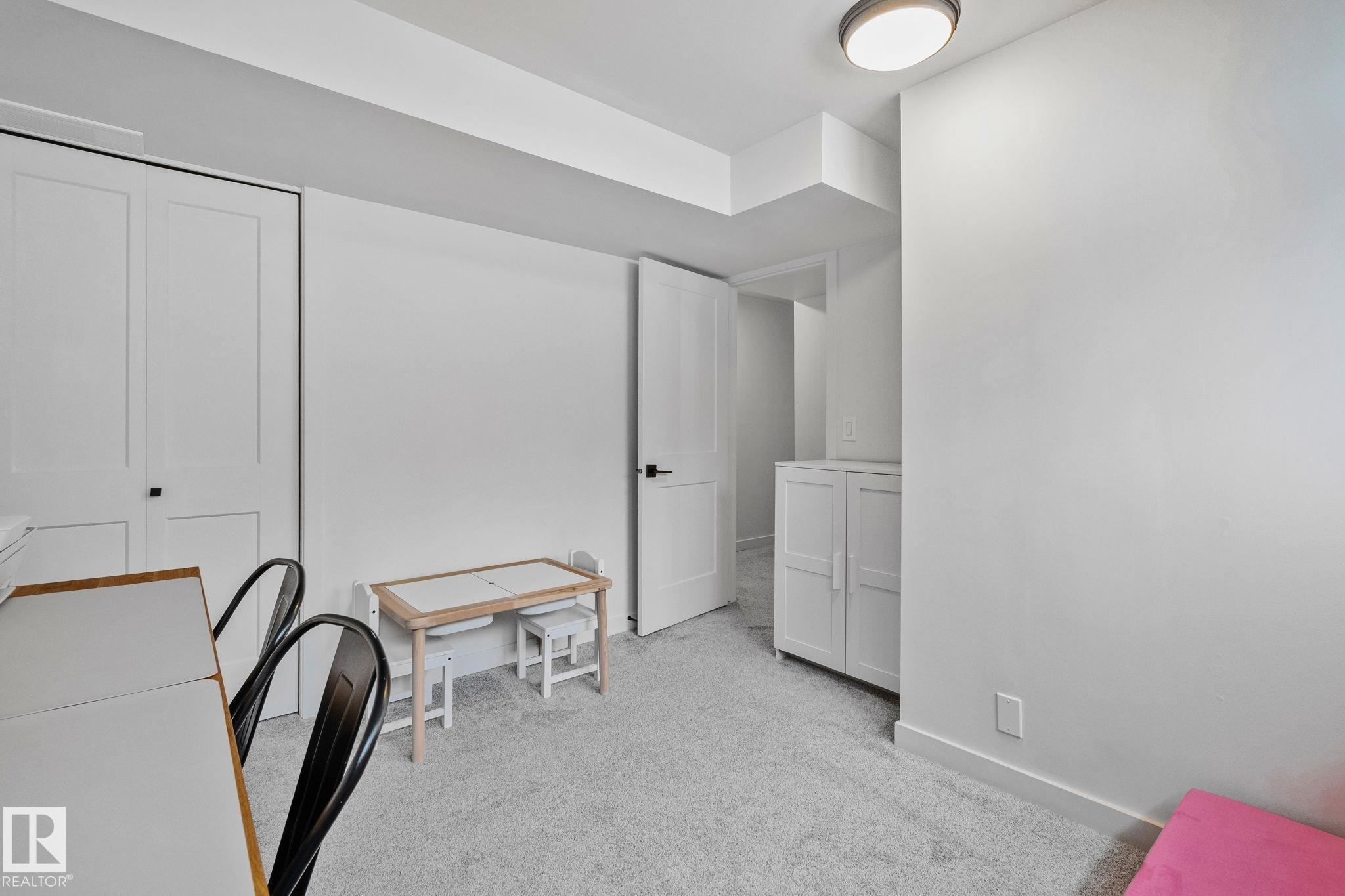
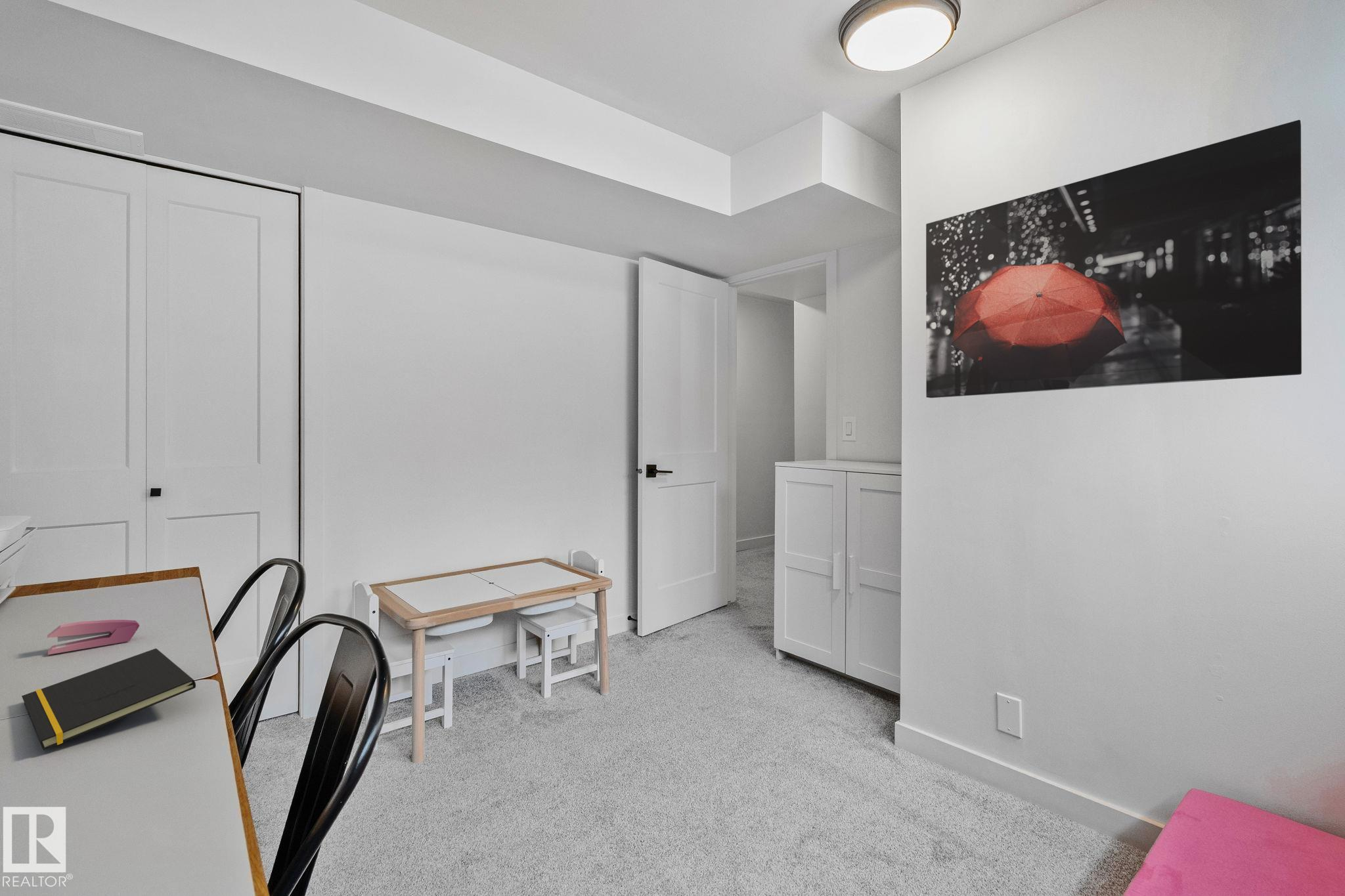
+ wall art [925,119,1302,398]
+ stapler [47,619,140,655]
+ notepad [21,648,196,751]
